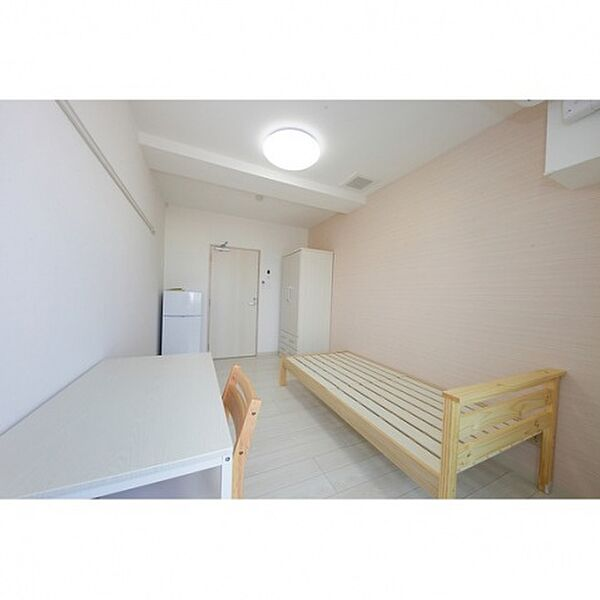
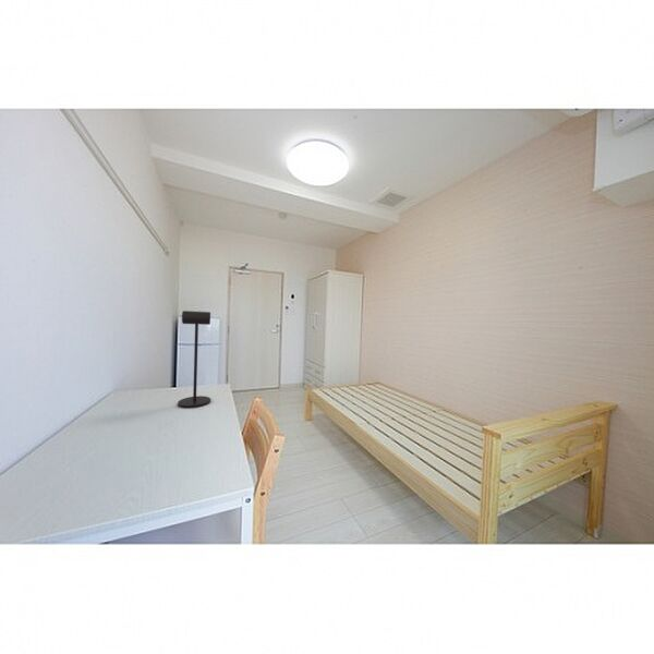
+ desk lamp [177,310,211,409]
